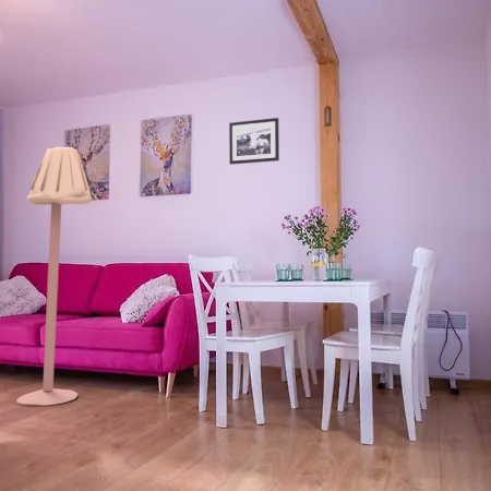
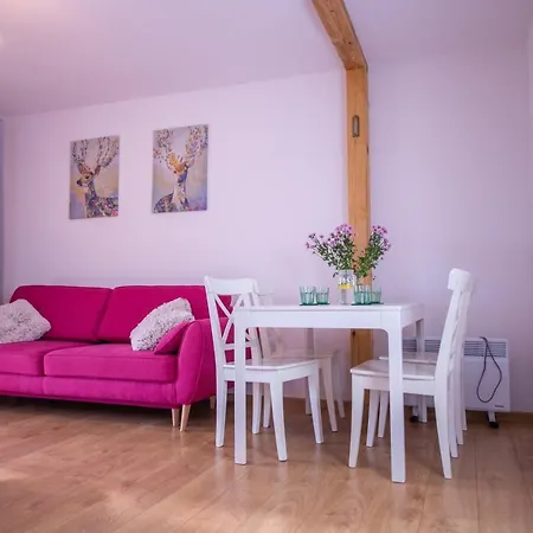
- floor lamp [15,146,93,407]
- picture frame [228,117,280,166]
